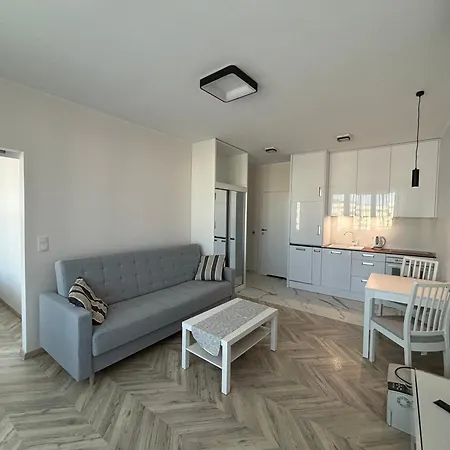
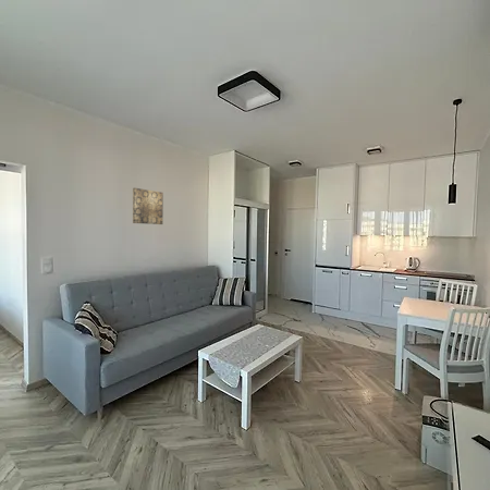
+ wall art [132,187,164,225]
